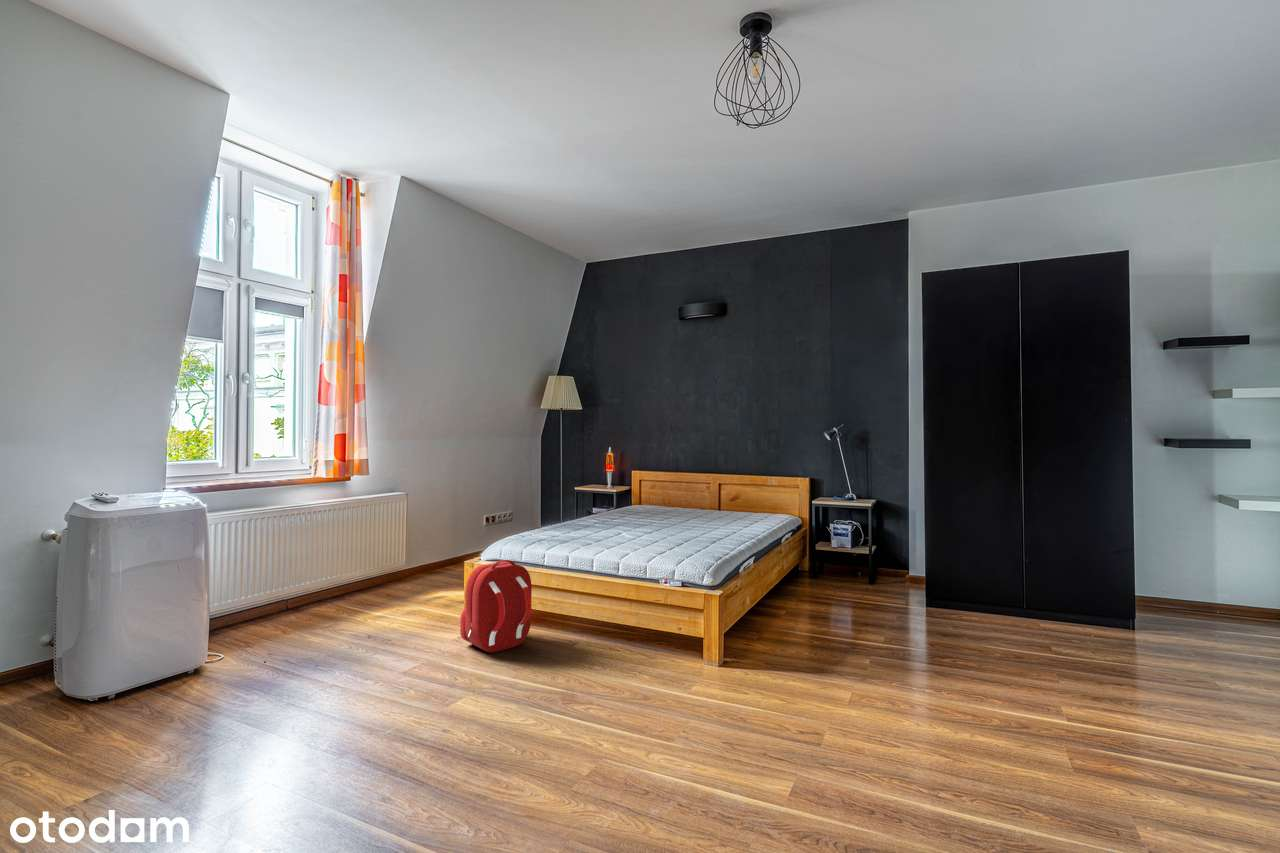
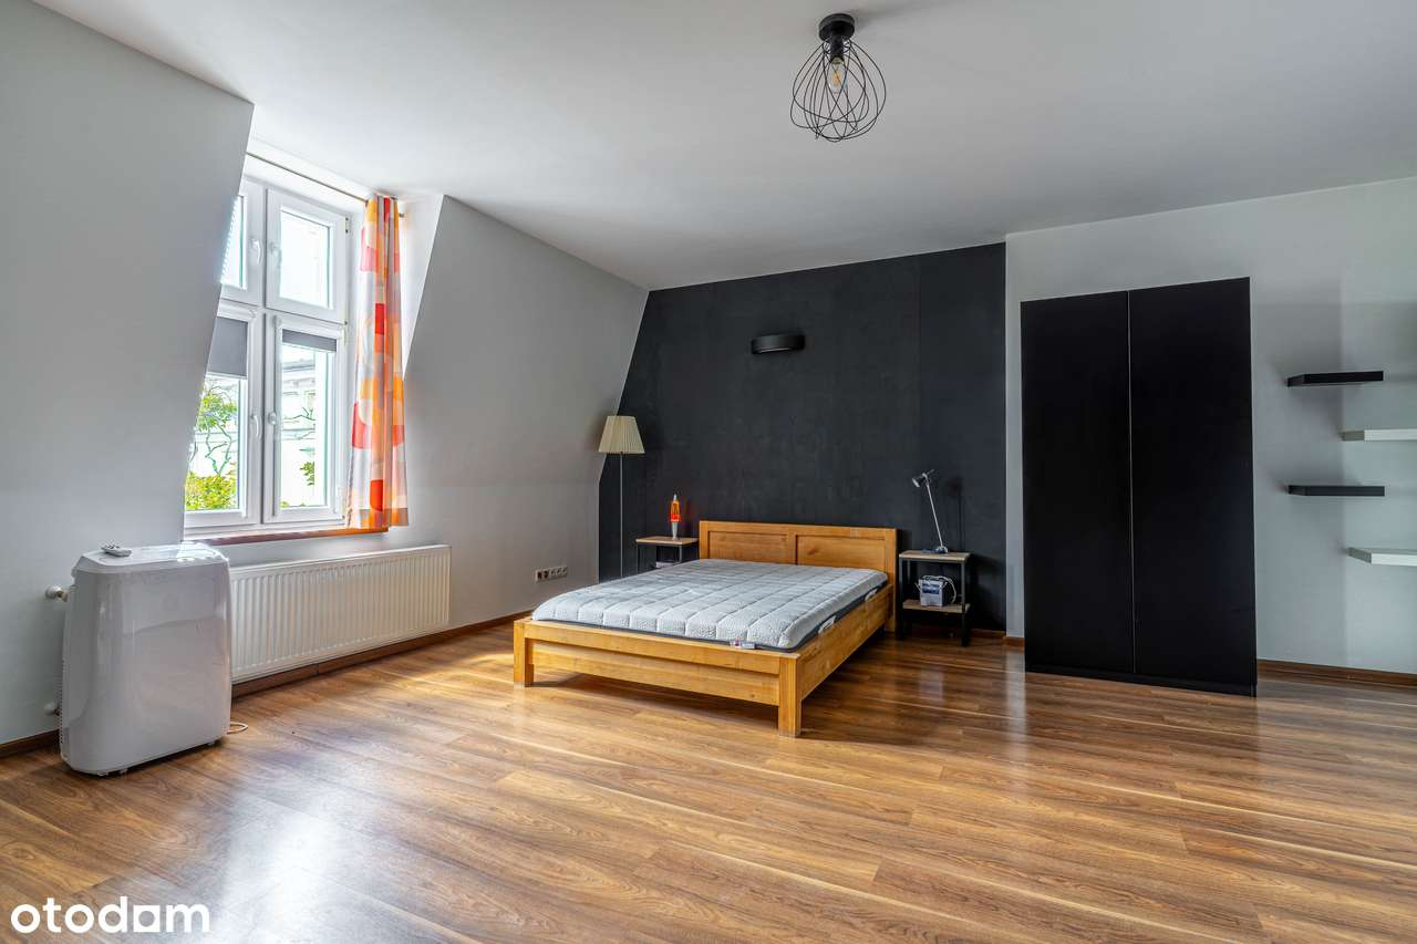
- backpack [459,559,533,654]
